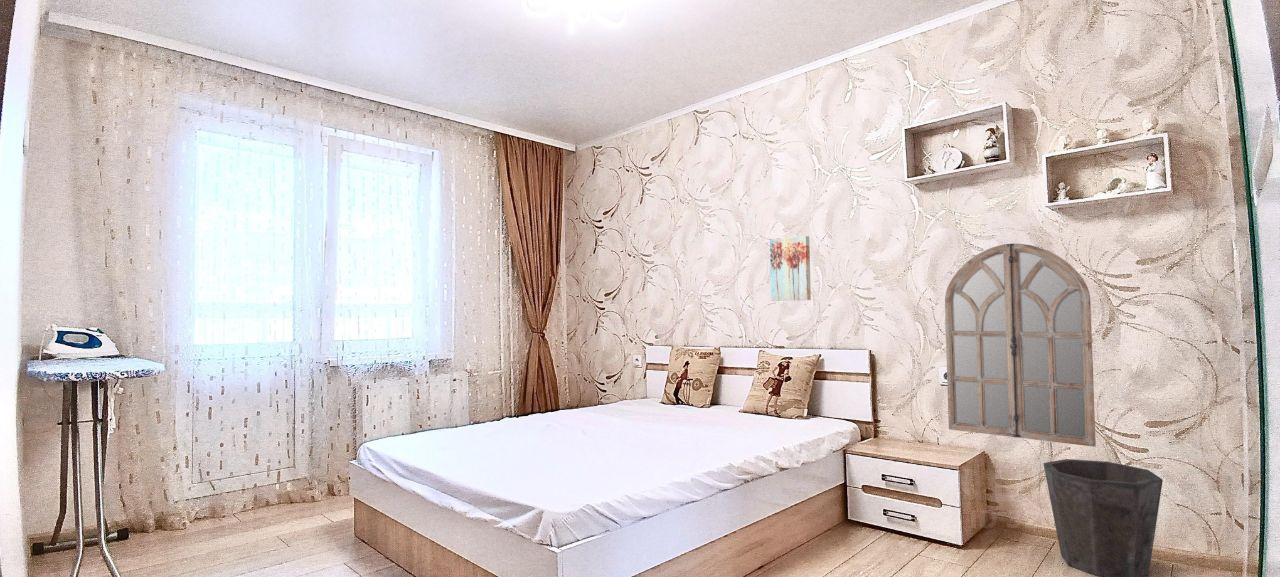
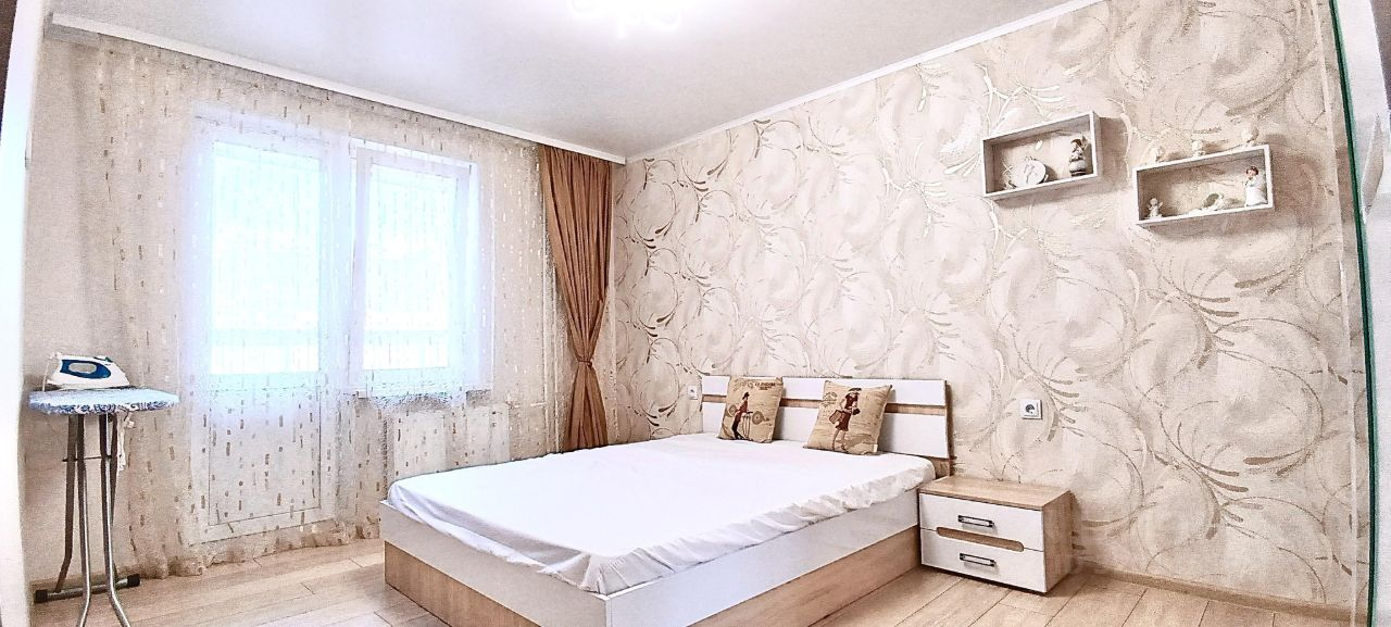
- home mirror [944,243,1097,448]
- waste bin [1042,458,1164,577]
- wall art [769,235,812,302]
